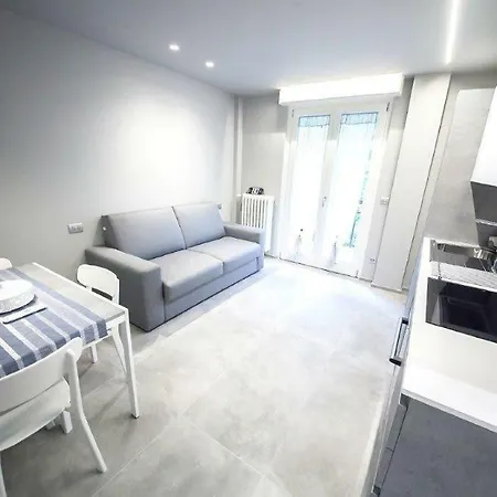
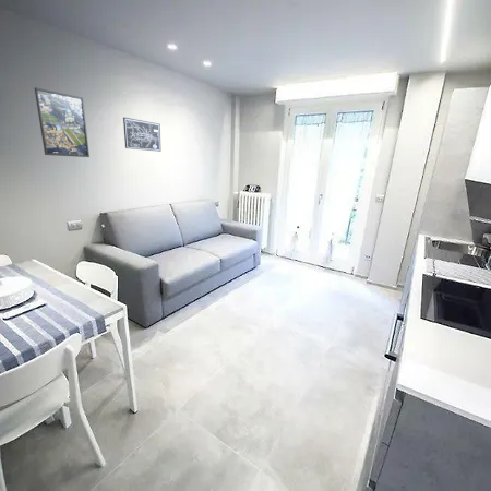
+ wall art [122,117,163,153]
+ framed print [34,86,91,158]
